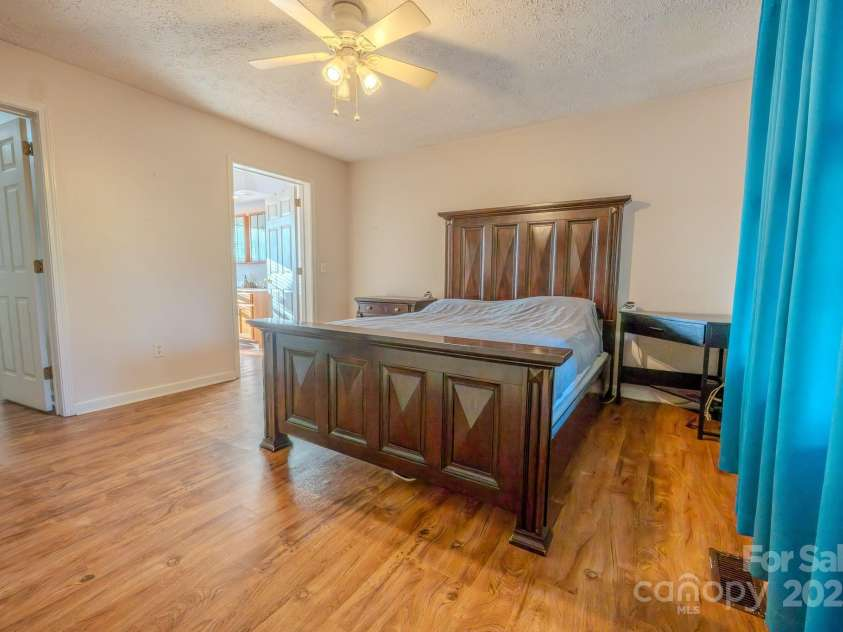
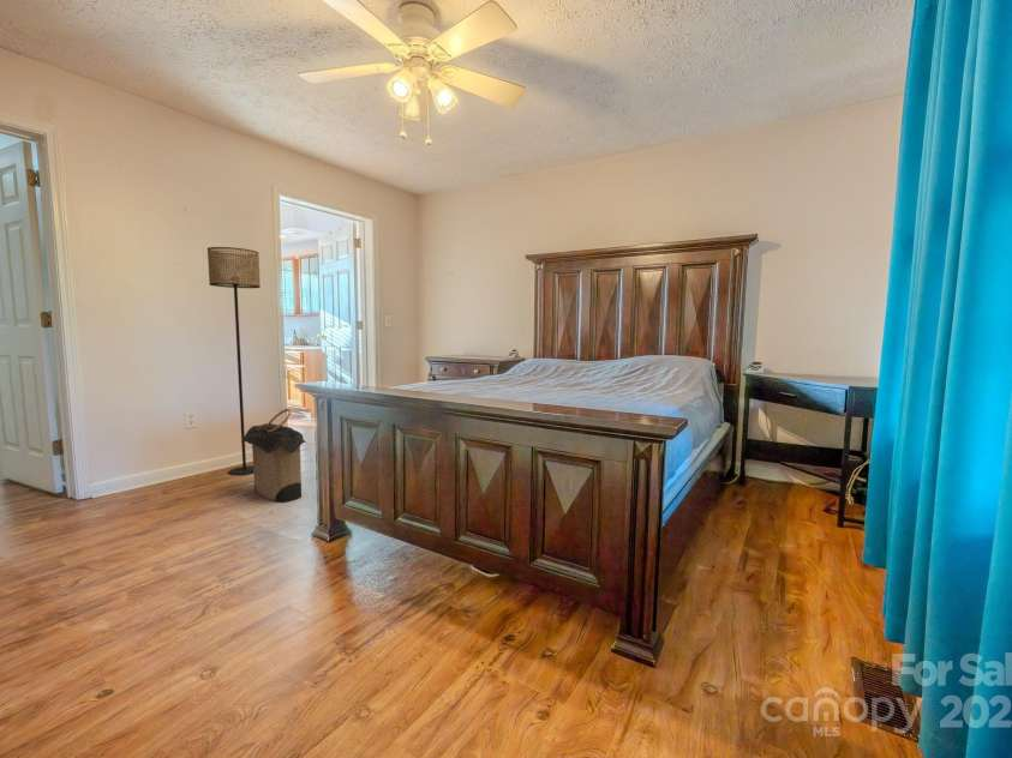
+ floor lamp [206,246,262,476]
+ laundry hamper [240,408,309,504]
